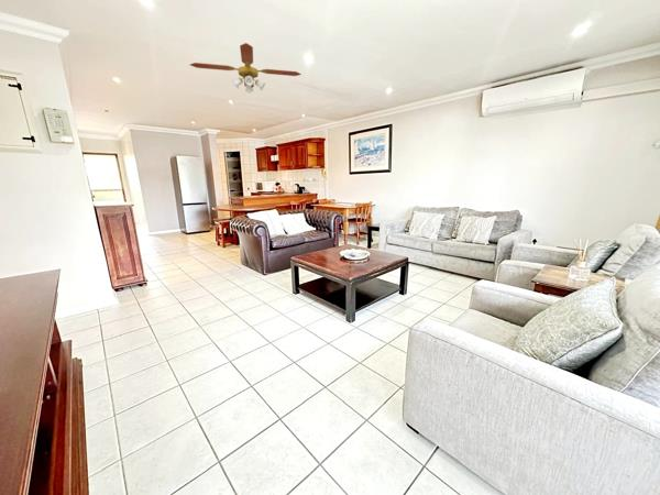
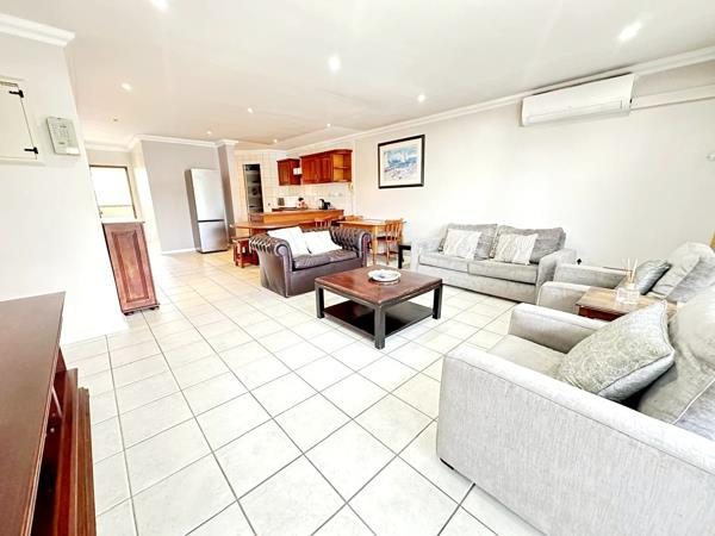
- ceiling fan [189,42,302,94]
